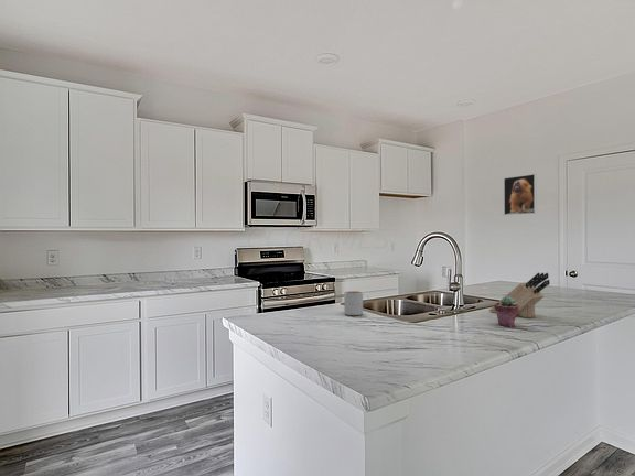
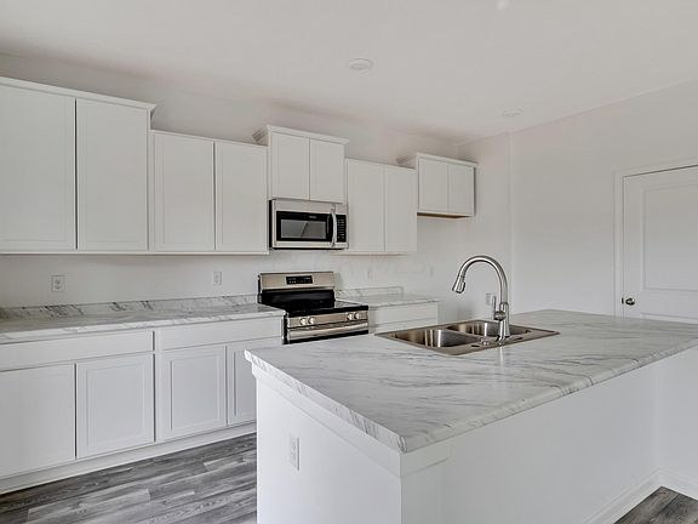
- mug [343,290,364,316]
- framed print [503,173,537,216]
- potted succulent [493,295,519,328]
- knife block [488,272,551,318]
